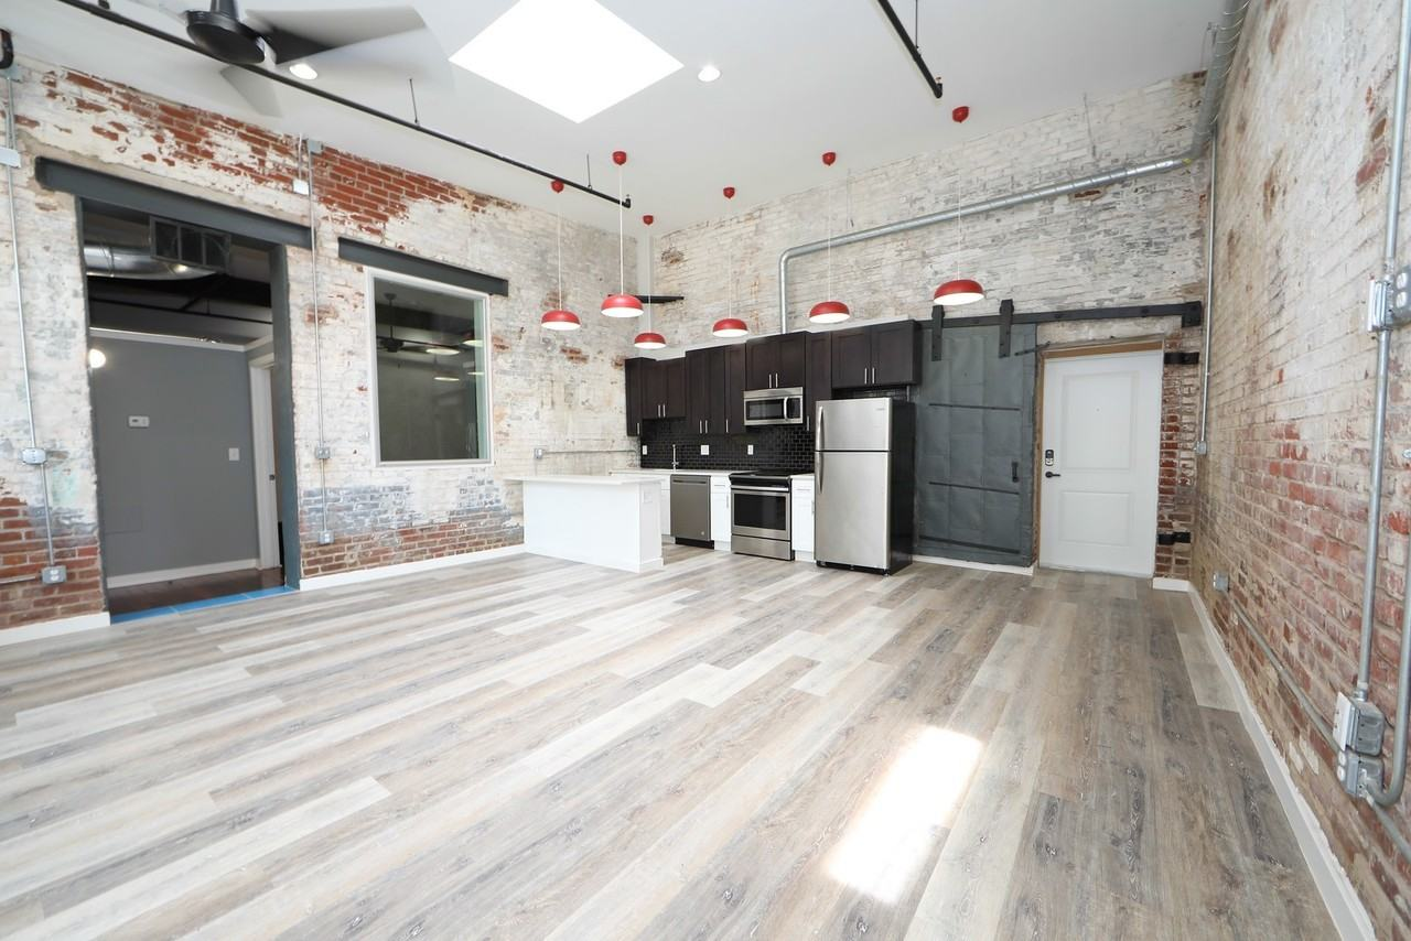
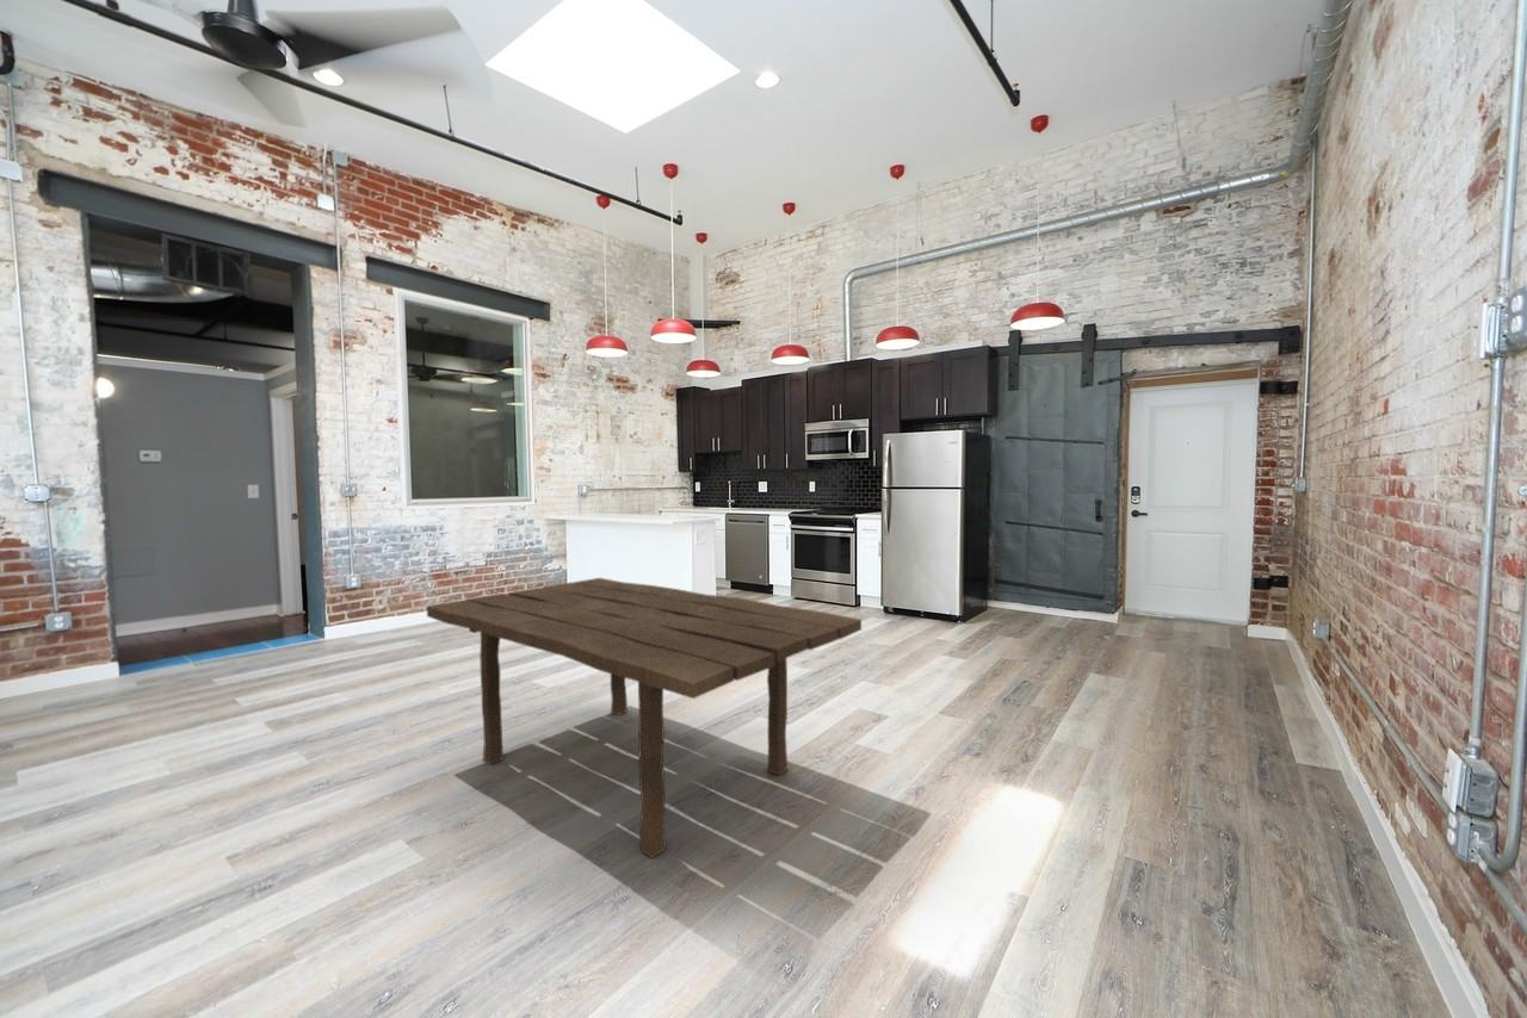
+ dining table [426,577,863,859]
